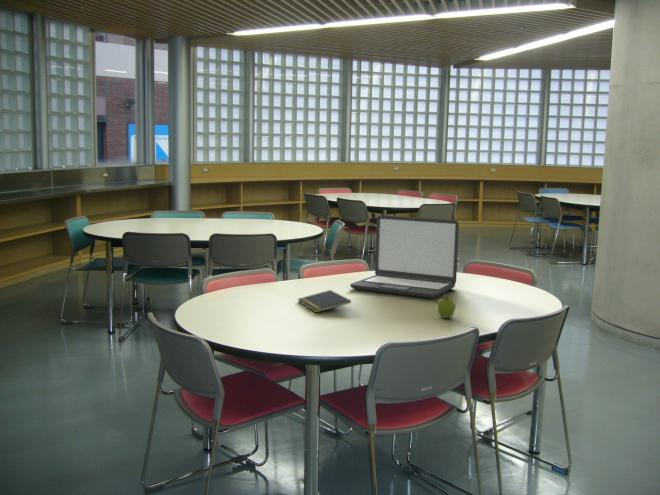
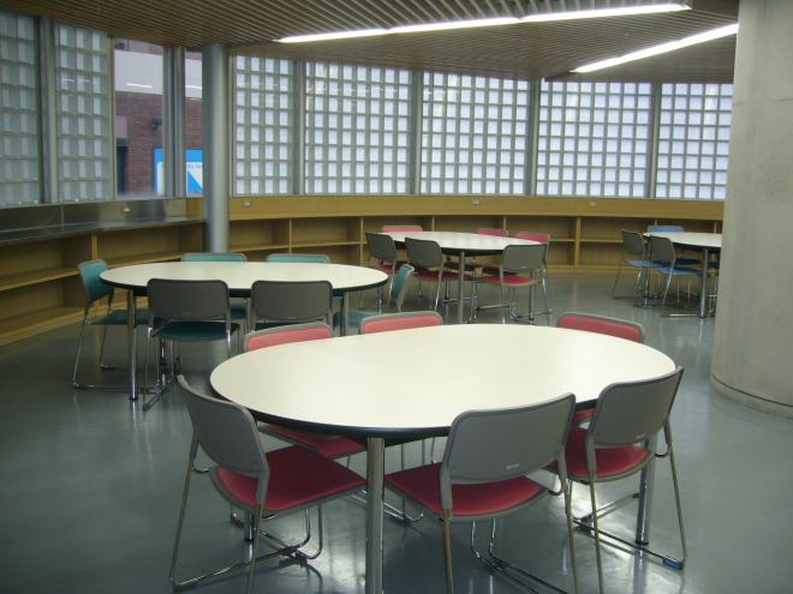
- laptop [349,214,460,299]
- fruit [436,293,457,319]
- notepad [297,289,352,314]
